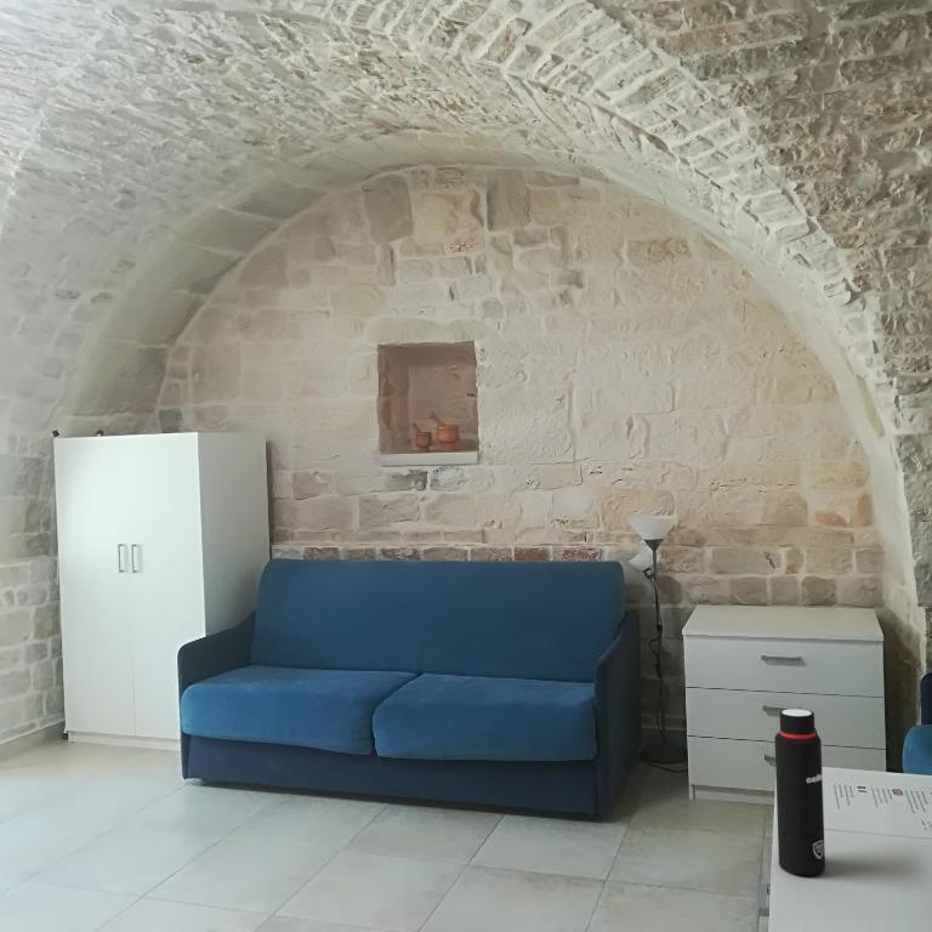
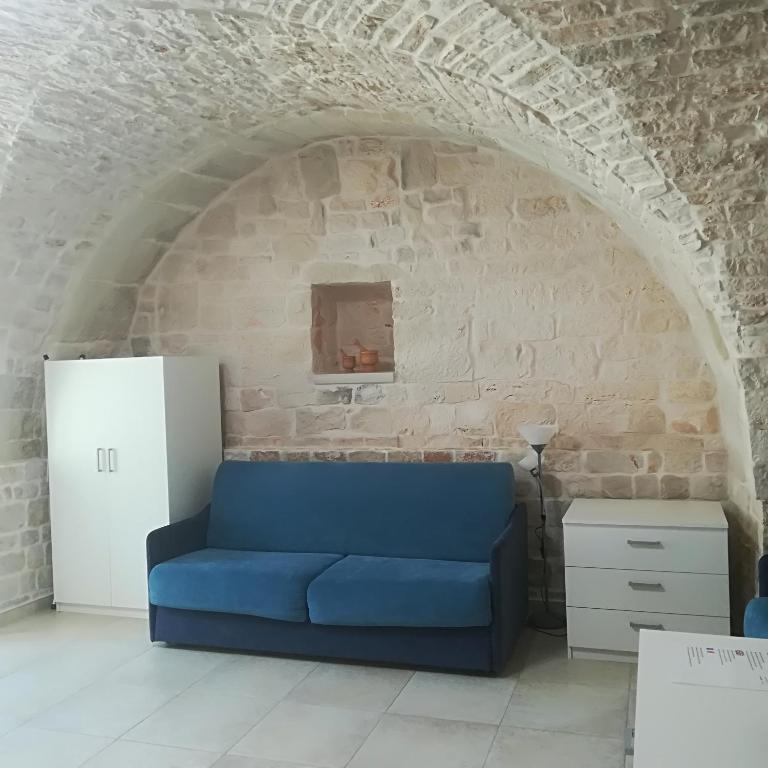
- water bottle [773,707,826,876]
